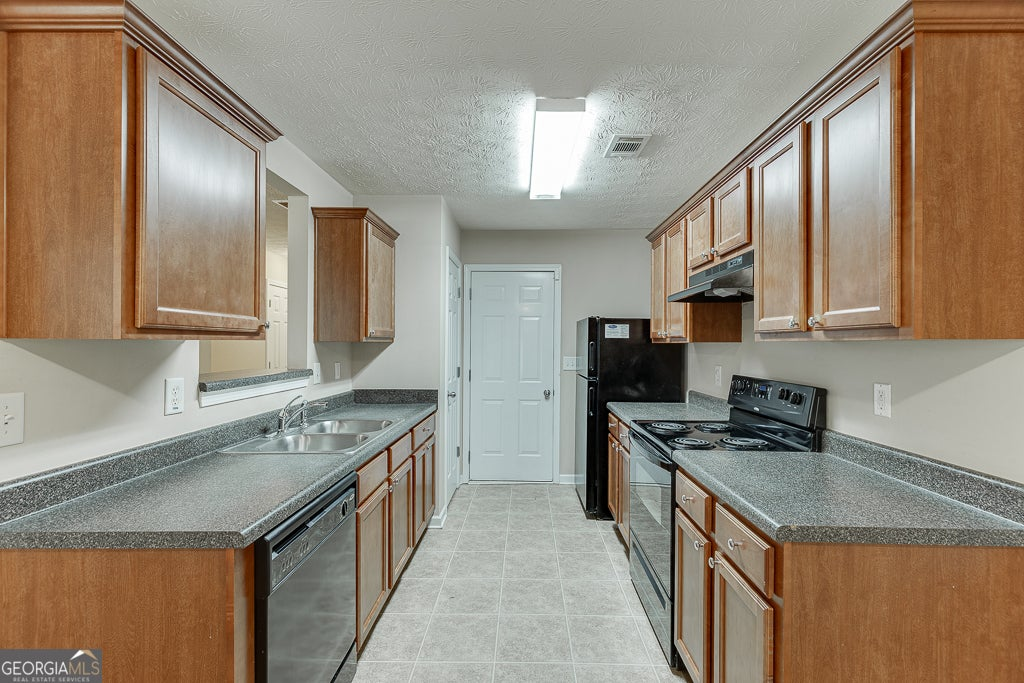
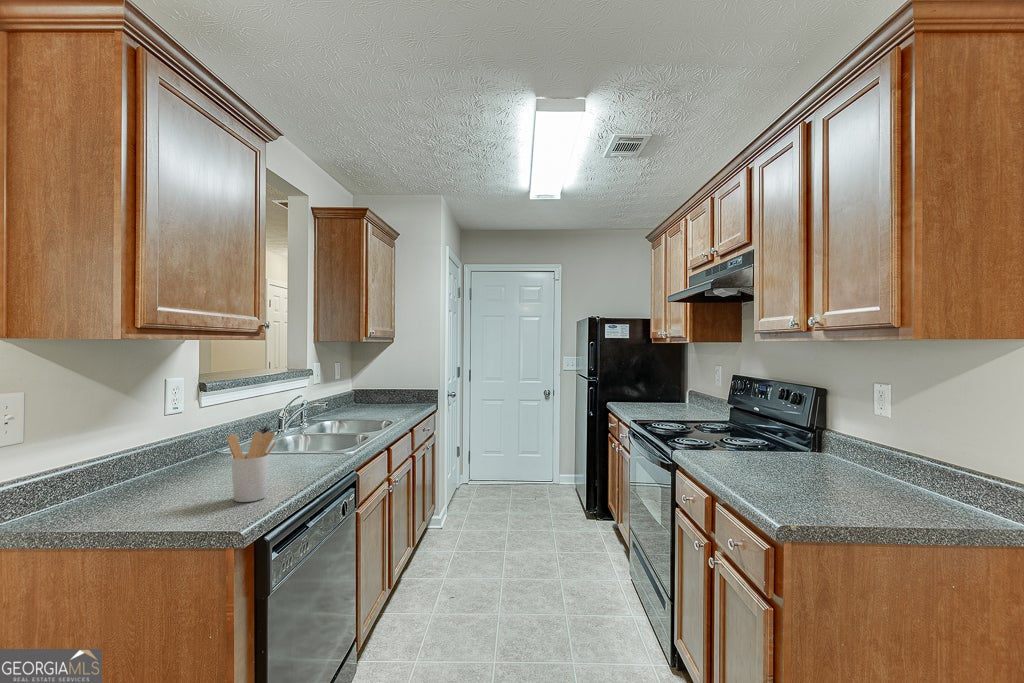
+ utensil holder [226,431,278,503]
